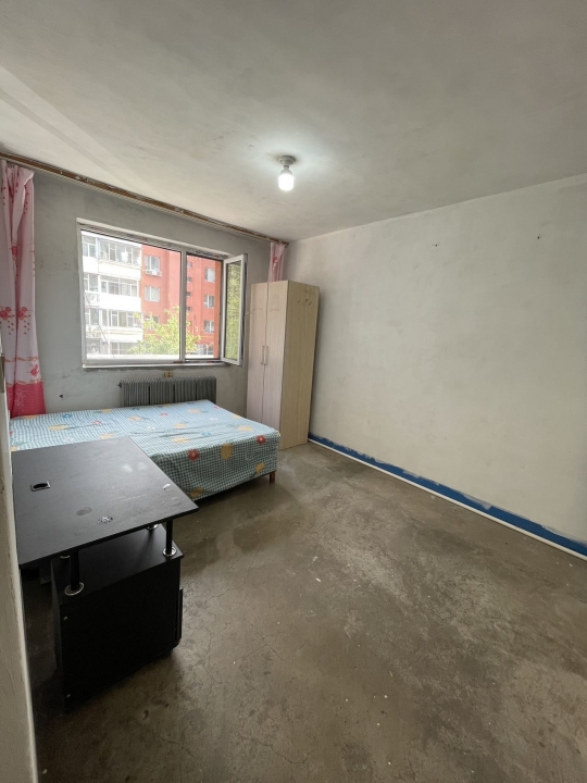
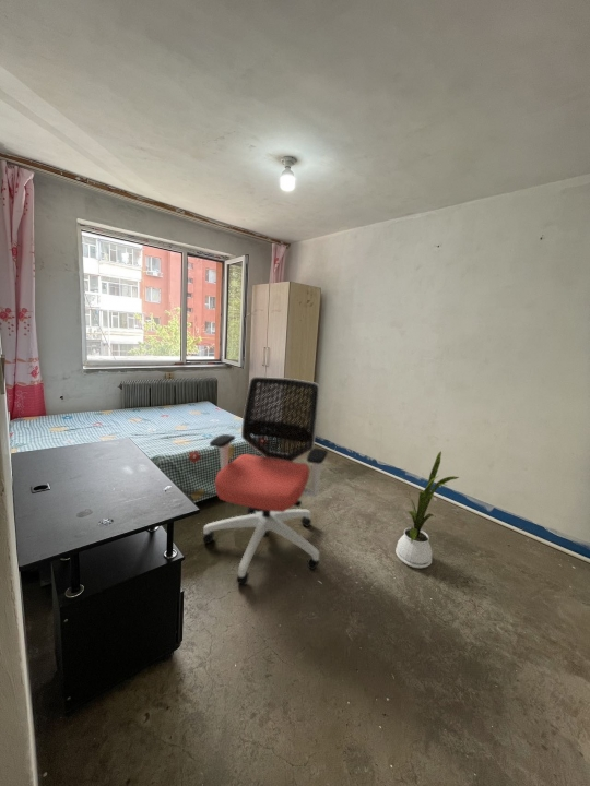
+ house plant [394,451,460,569]
+ office chair [202,376,329,586]
